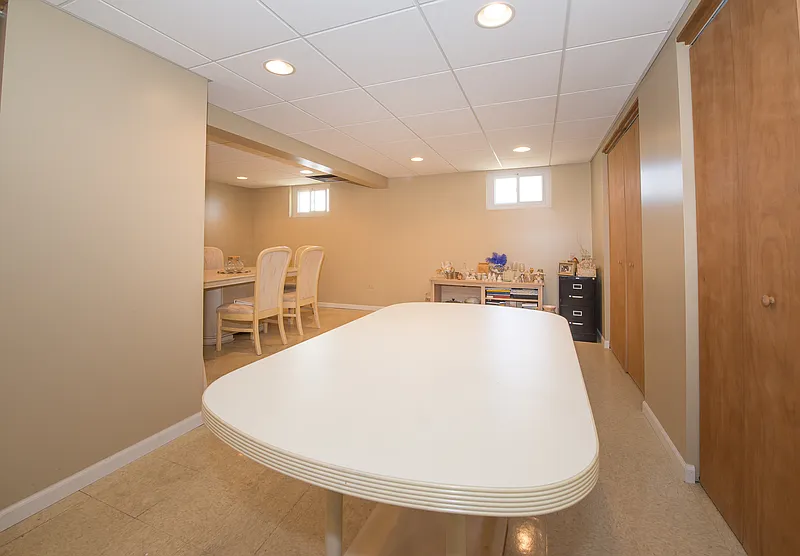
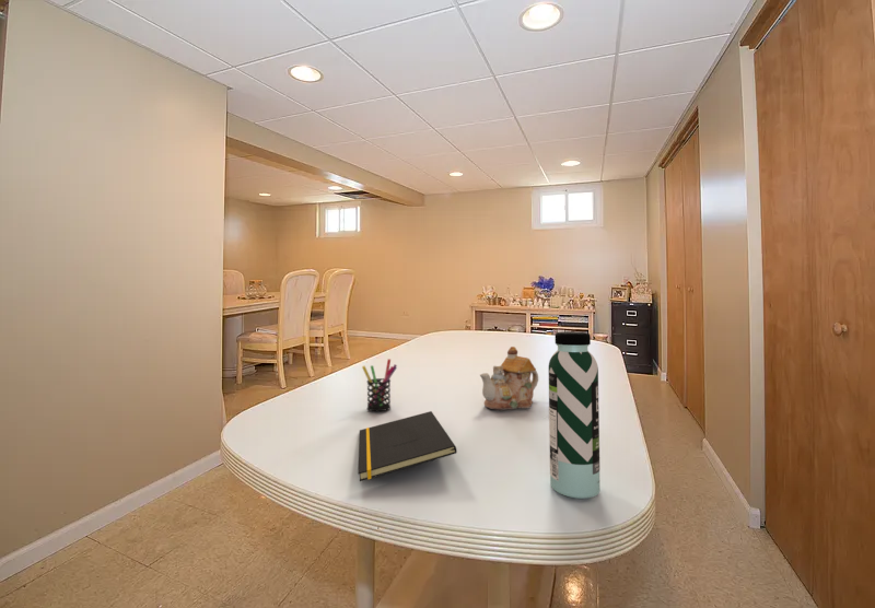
+ notepad [357,410,458,482]
+ water bottle [548,330,602,500]
+ teapot [479,346,539,411]
+ pen holder [361,358,398,412]
